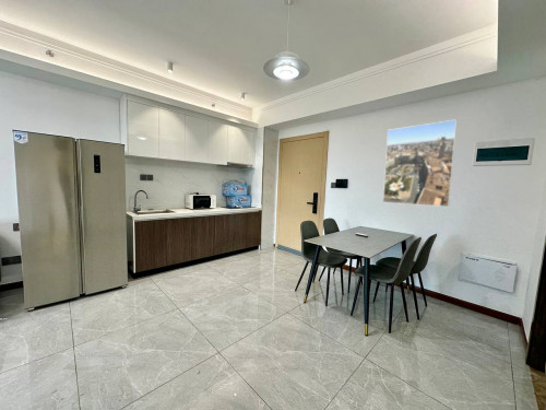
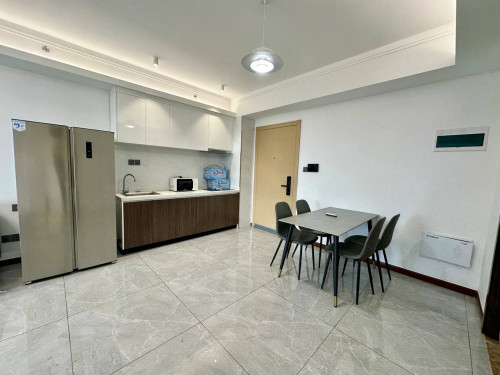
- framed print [382,118,458,208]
